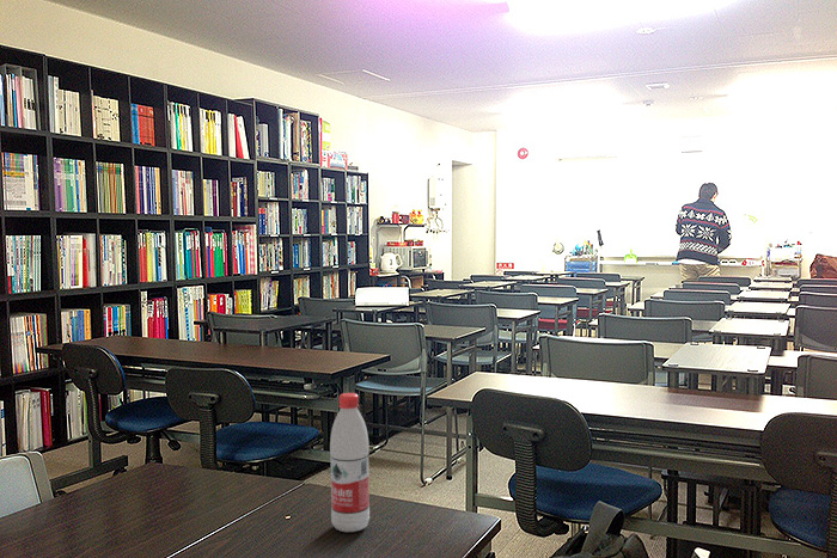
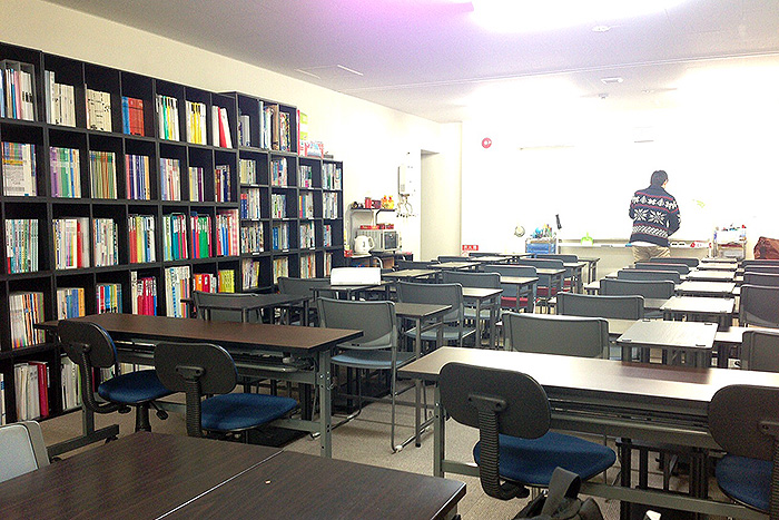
- water bottle [329,392,371,533]
